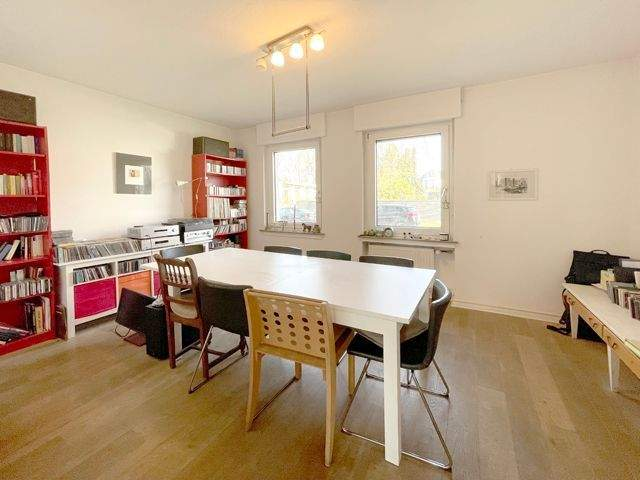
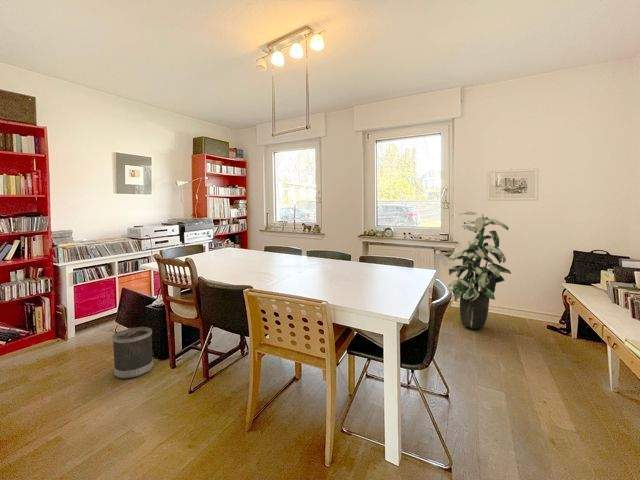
+ wastebasket [111,326,155,380]
+ indoor plant [443,211,512,330]
